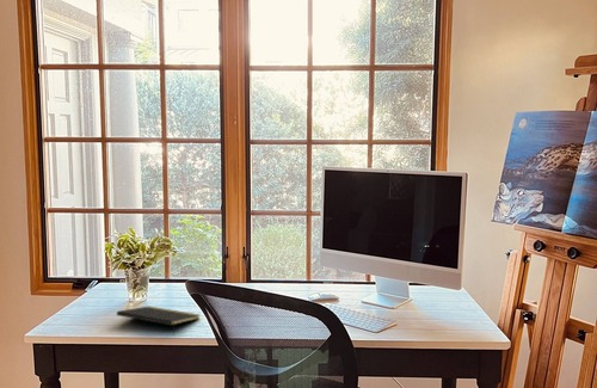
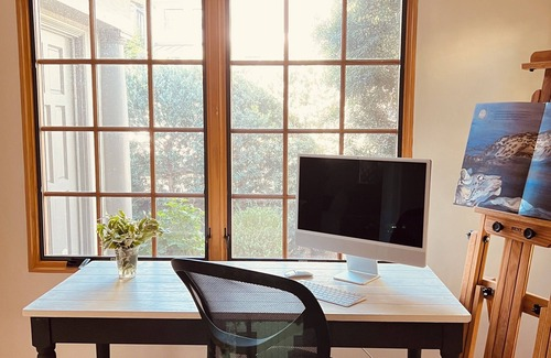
- notepad [116,306,201,337]
